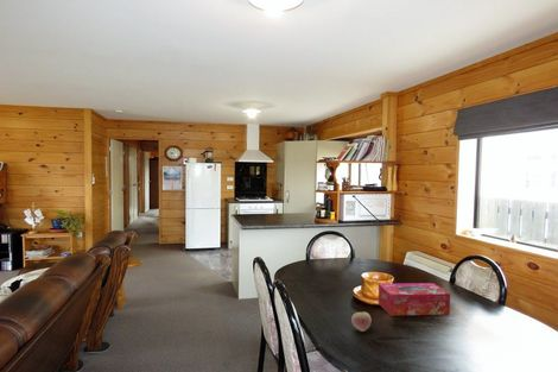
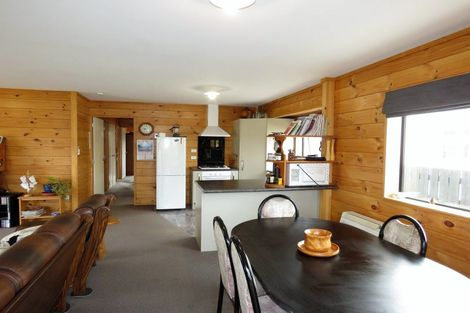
- fruit [350,310,373,333]
- tissue box [378,282,451,317]
